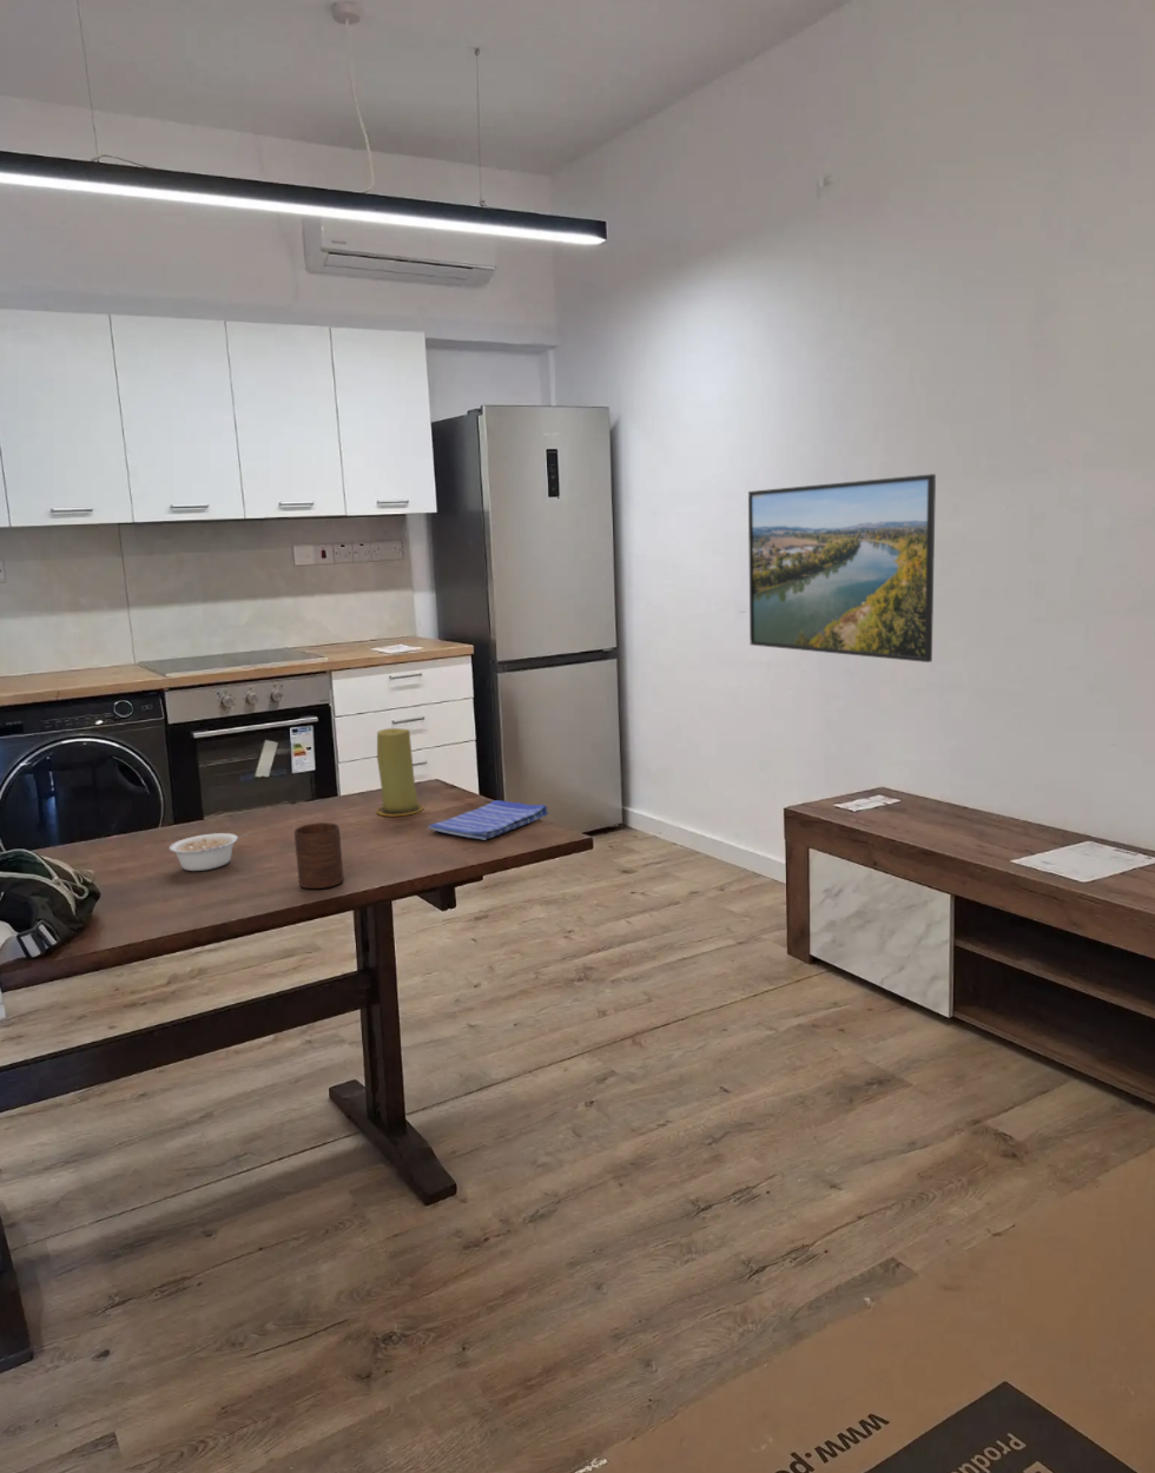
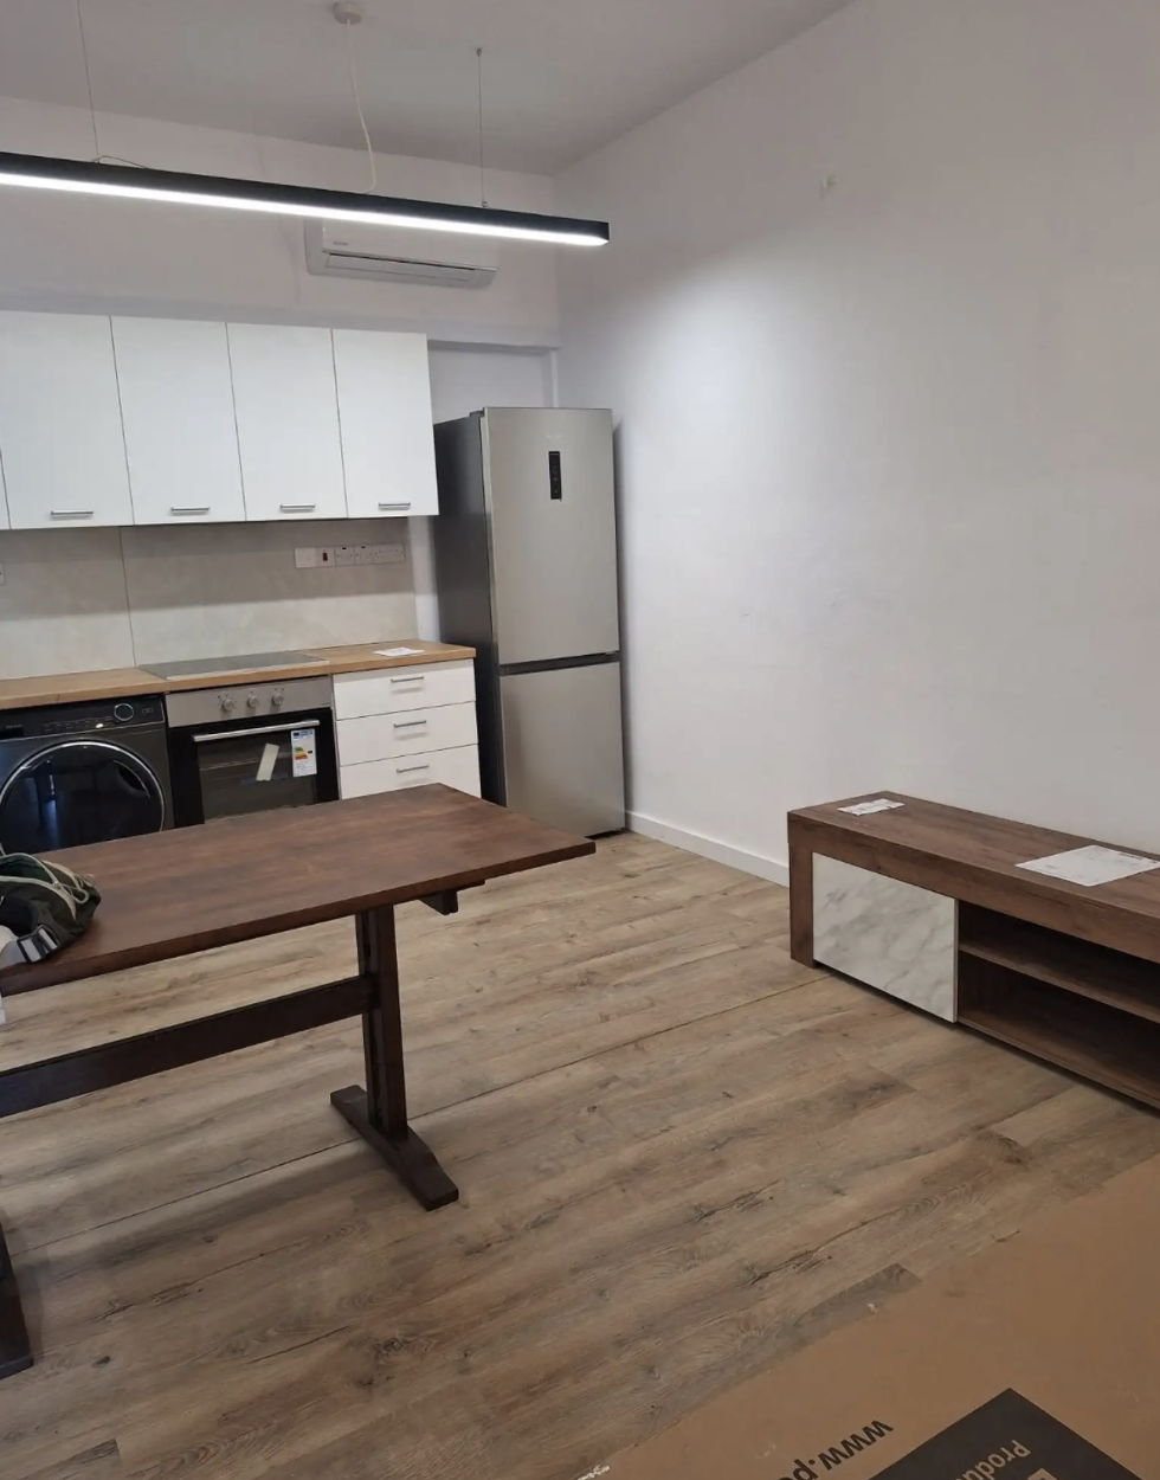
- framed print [747,472,937,664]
- legume [169,831,252,872]
- candle [375,727,426,817]
- dish towel [427,799,549,842]
- cup [293,821,344,890]
